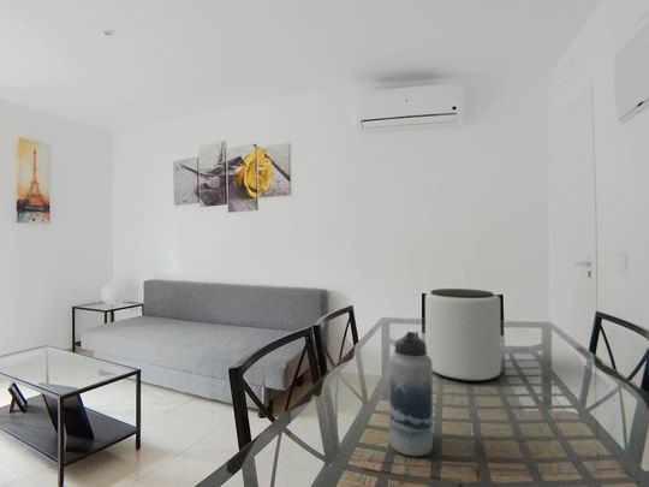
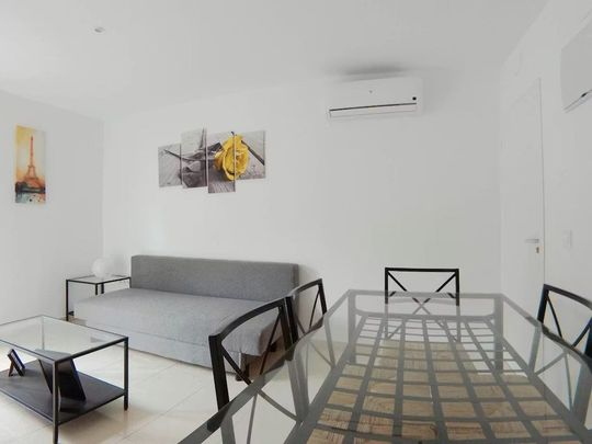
- plant pot [424,287,502,382]
- water bottle [388,331,434,457]
